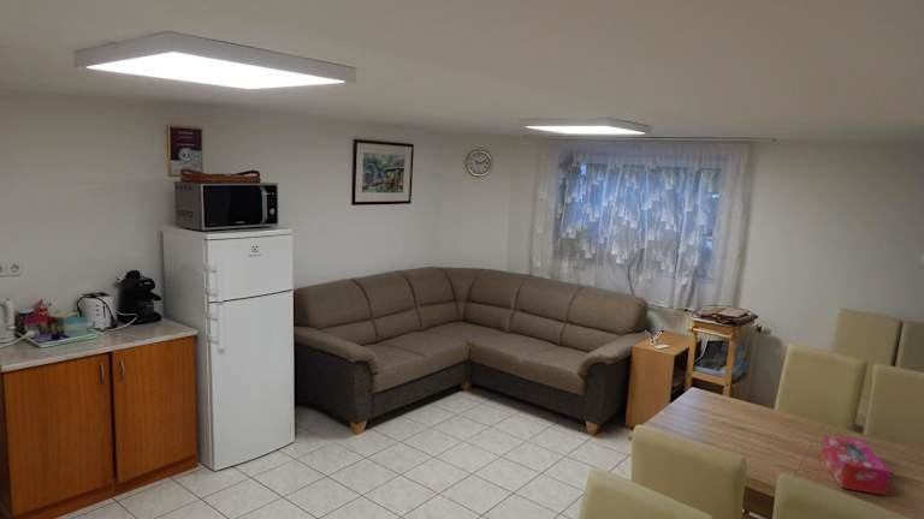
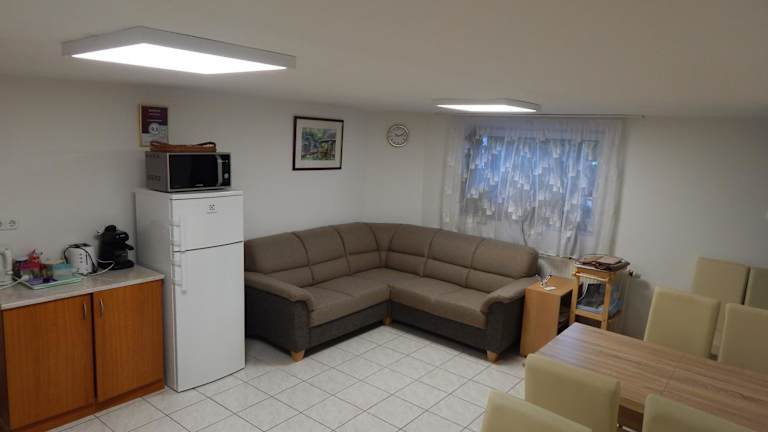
- tissue box [819,434,892,496]
